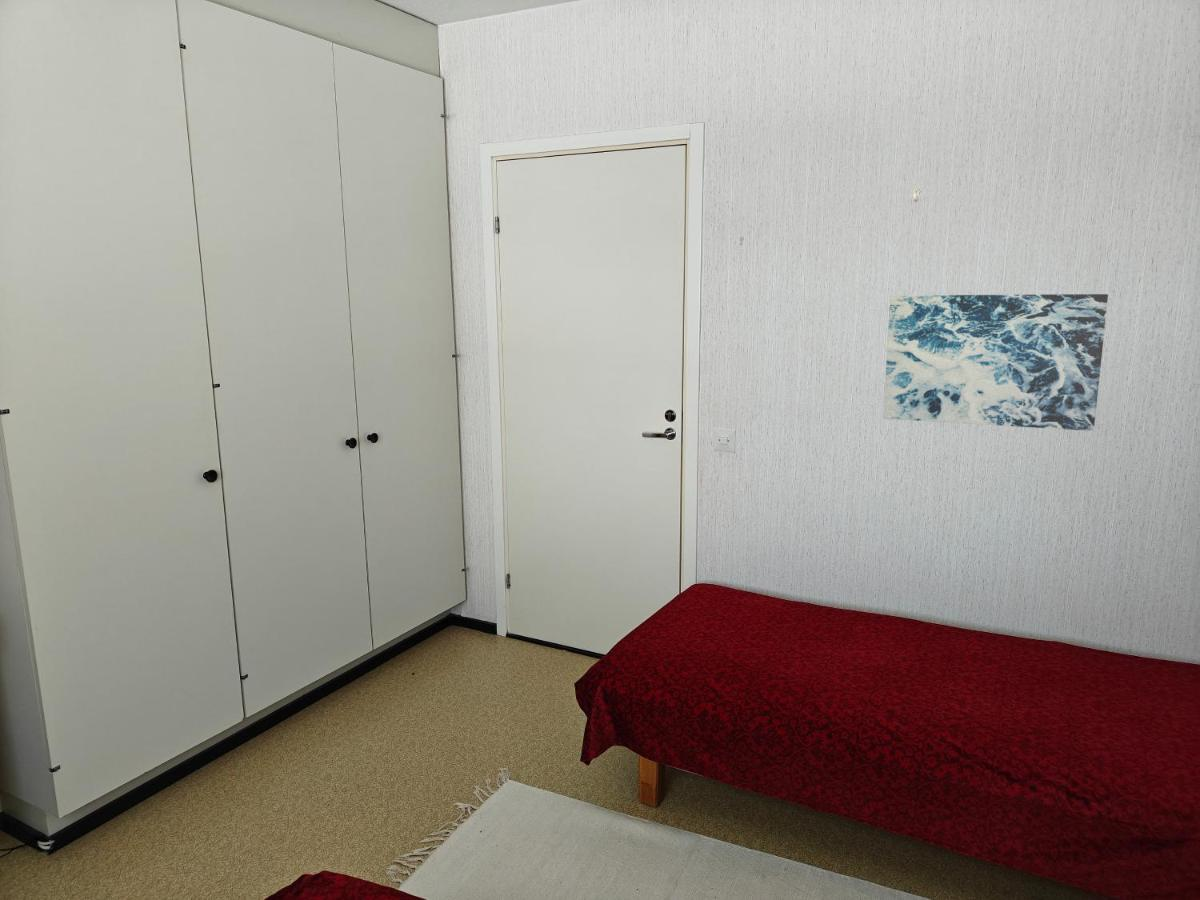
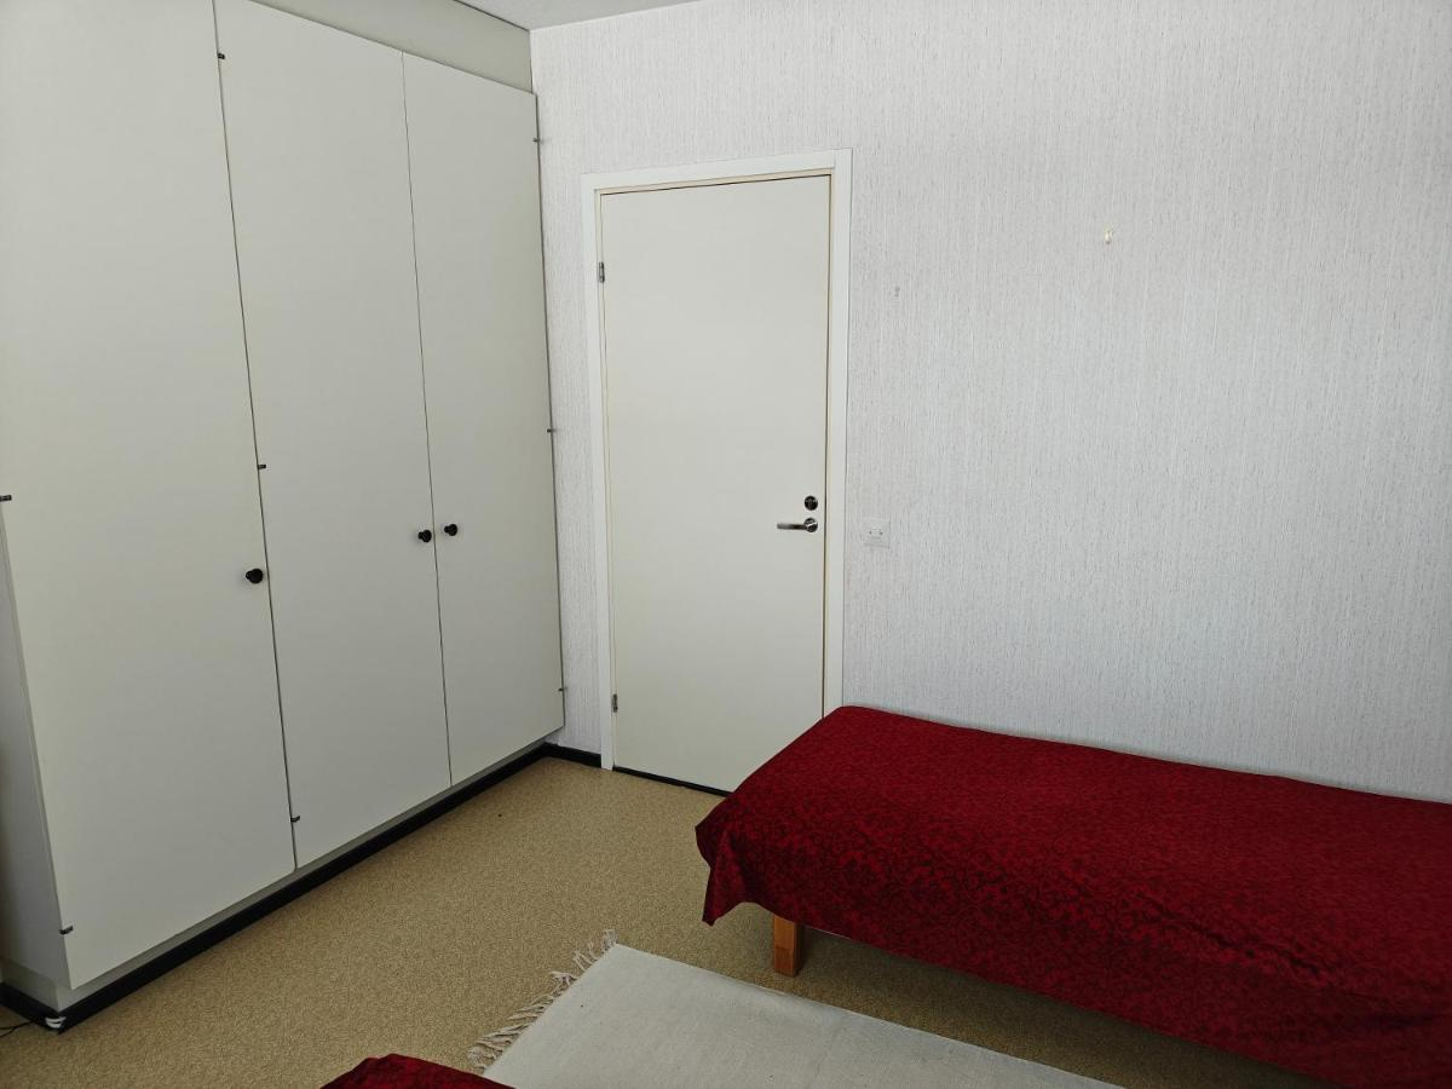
- wall art [882,293,1109,432]
